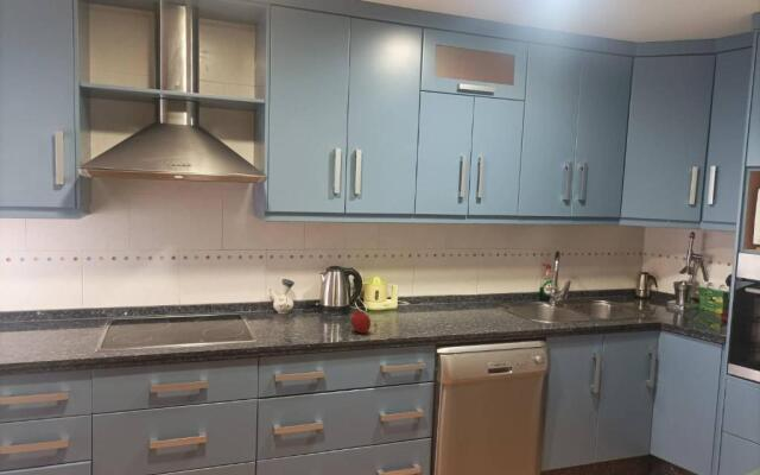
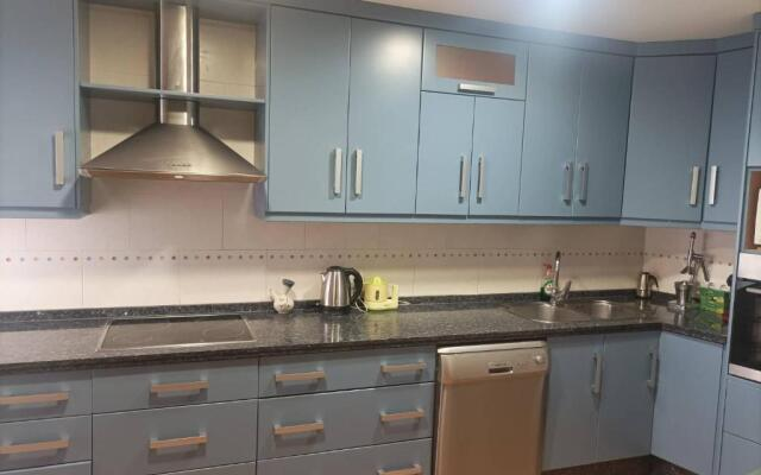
- fruit [350,309,372,334]
